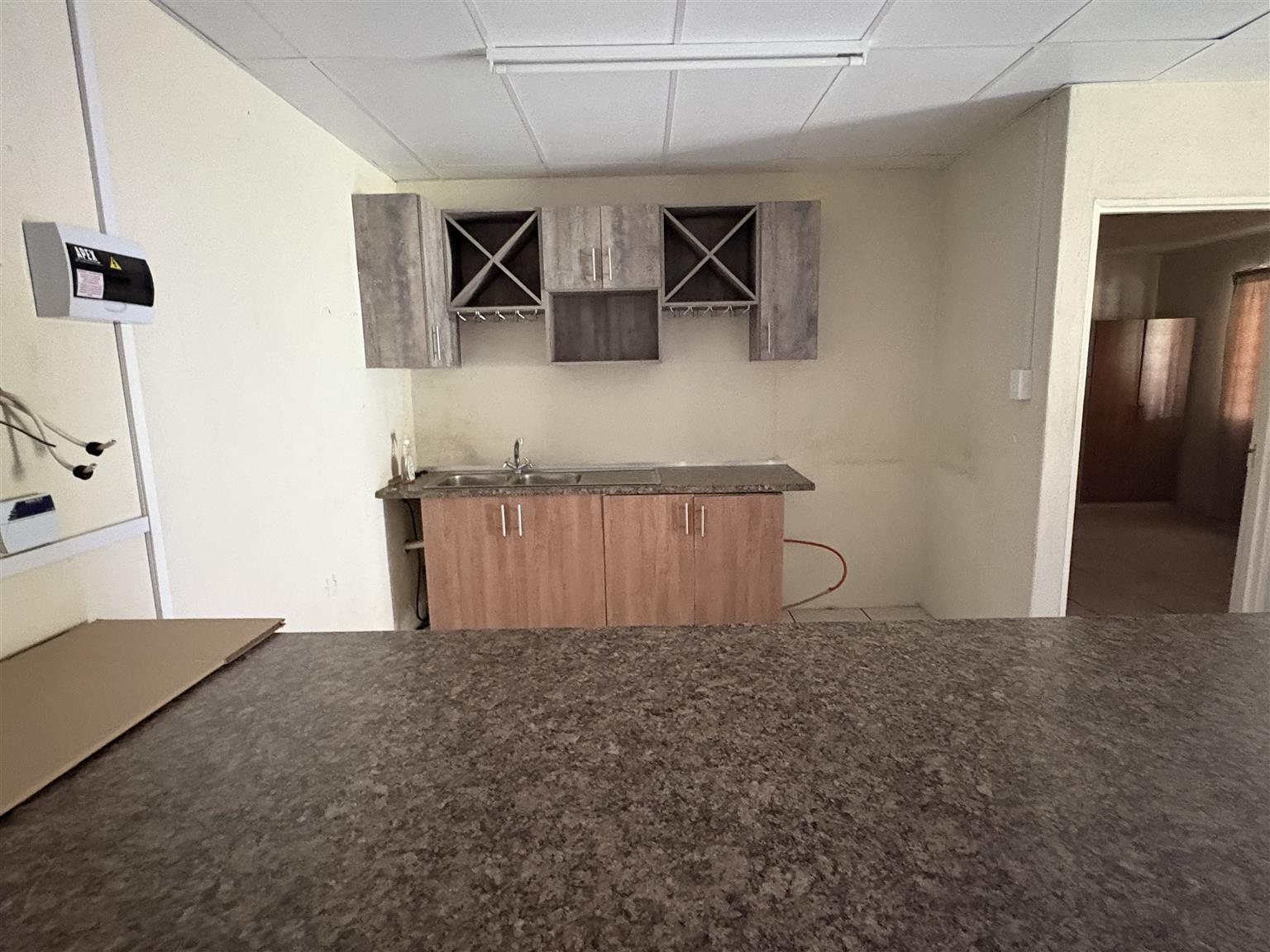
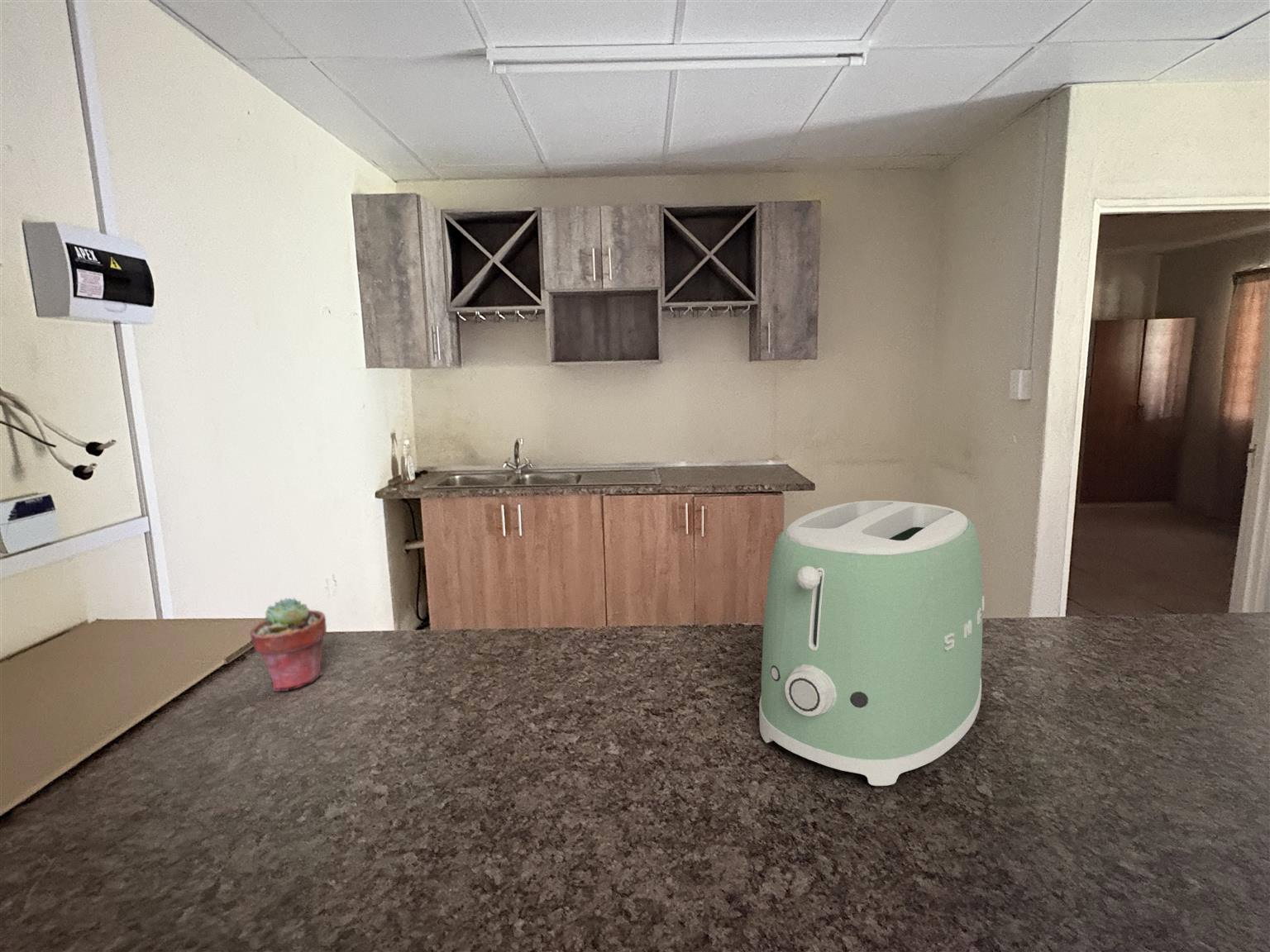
+ potted succulent [250,597,327,692]
+ toaster [758,500,986,787]
